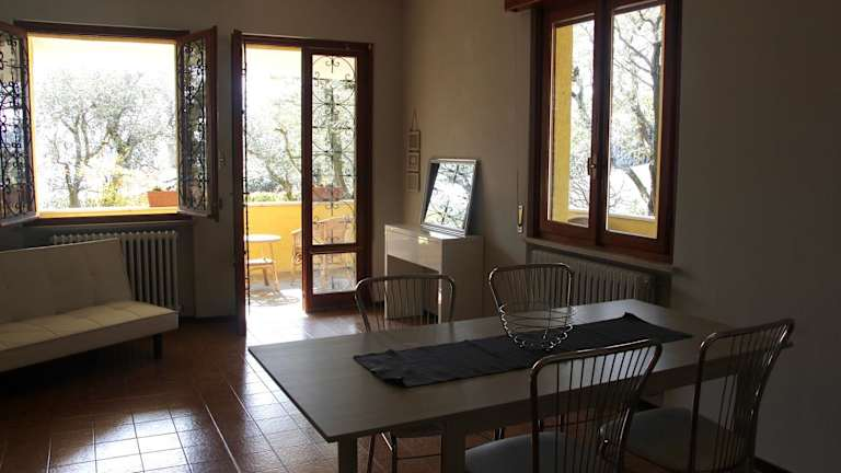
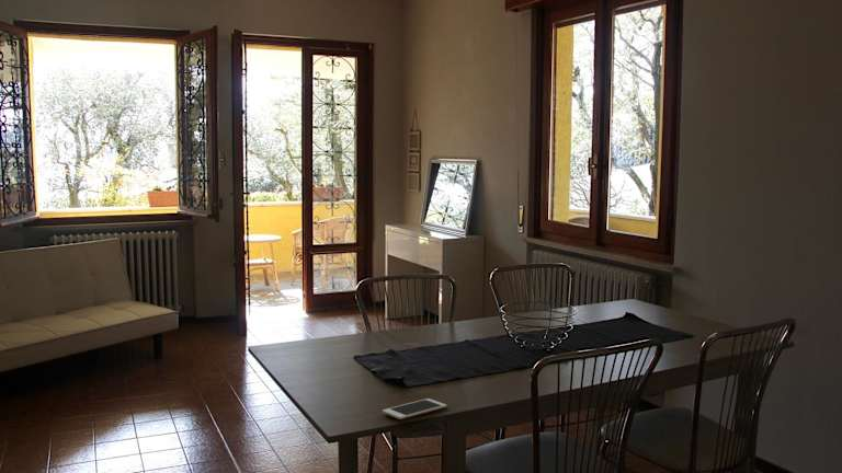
+ cell phone [382,397,447,420]
